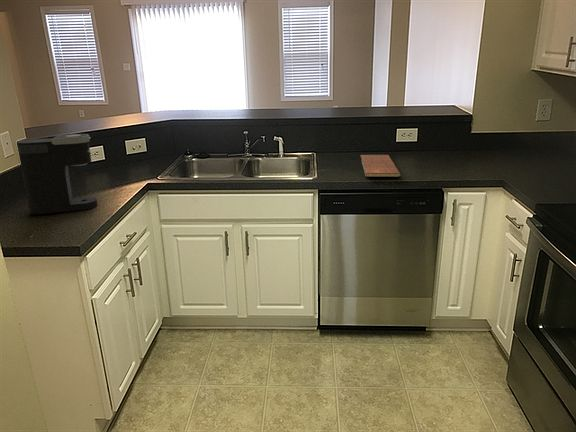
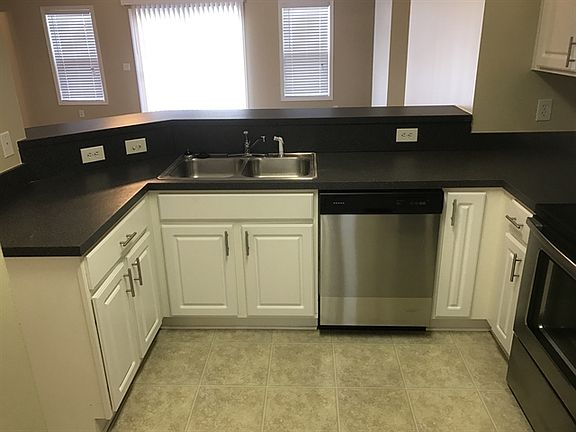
- chopping board [360,154,401,178]
- coffee maker [16,133,99,215]
